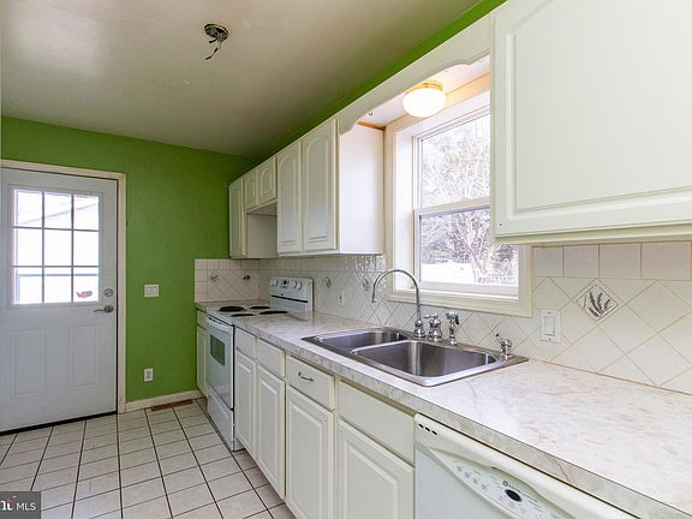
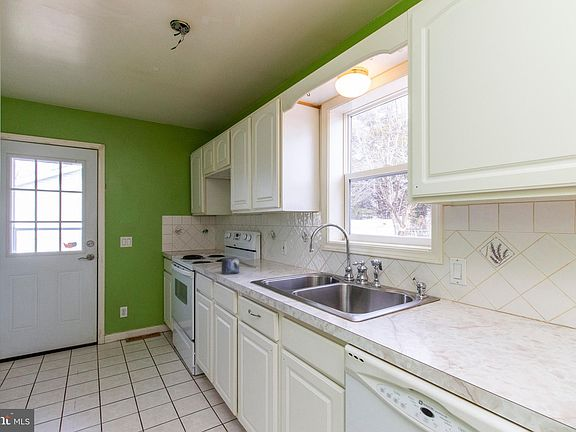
+ small box [221,256,240,275]
